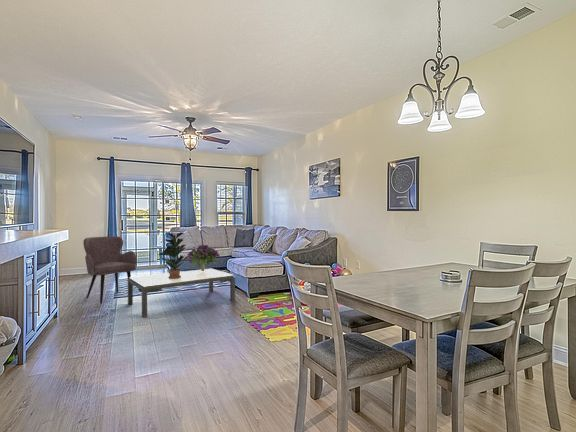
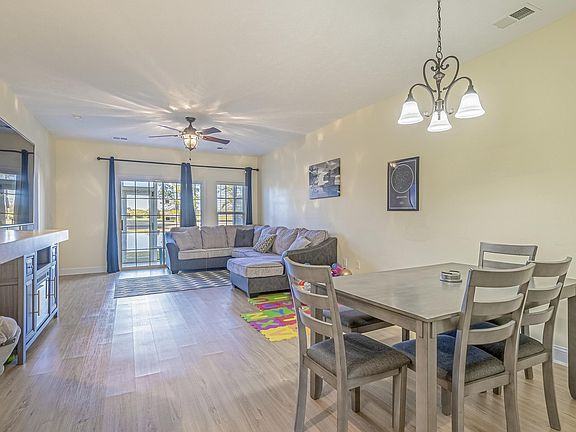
- coffee table [127,268,236,318]
- armchair [82,235,138,304]
- bouquet [186,244,220,272]
- potted plant [158,232,189,279]
